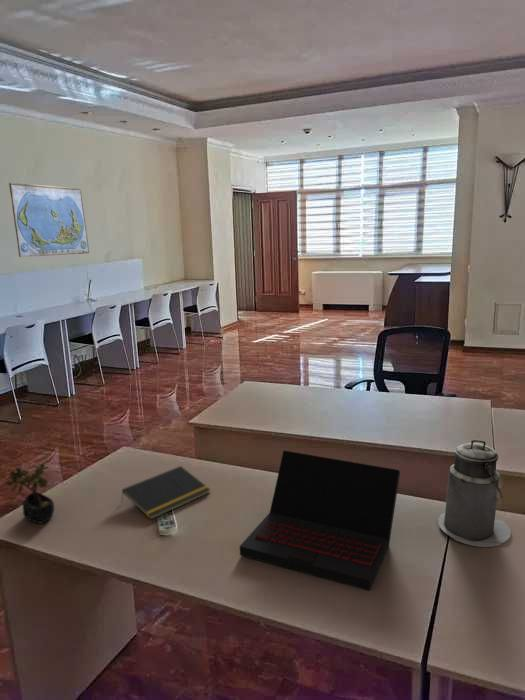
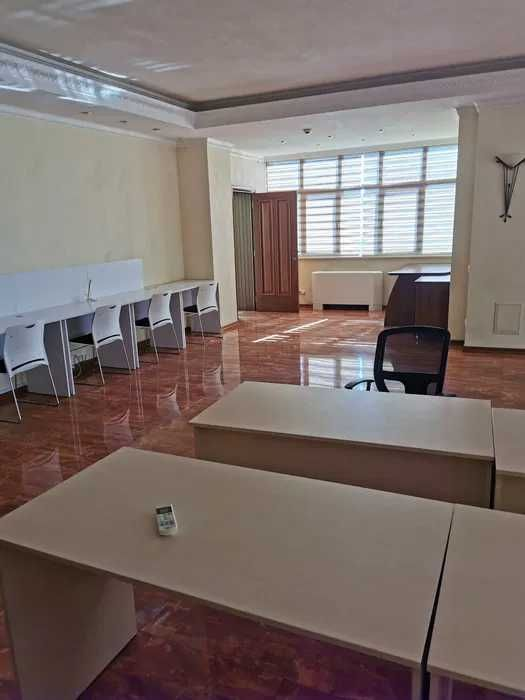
- canister [437,438,512,548]
- world map [8,182,90,258]
- laptop [239,449,401,592]
- notepad [120,465,211,520]
- succulent plant [4,462,55,525]
